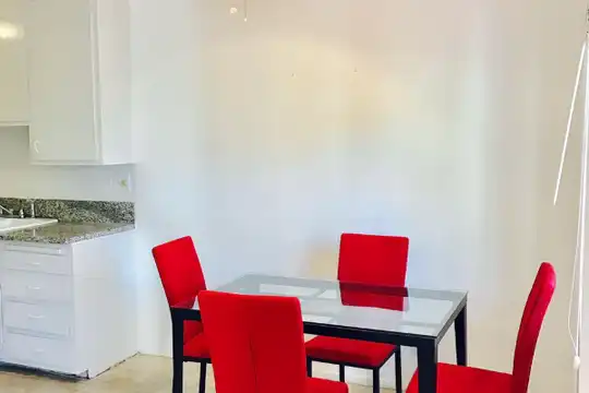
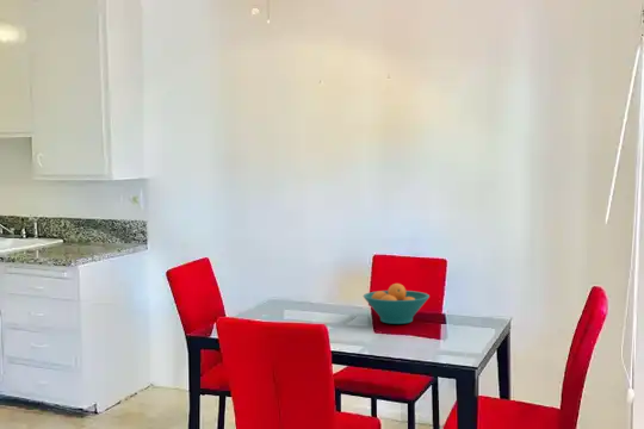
+ fruit bowl [363,282,431,325]
